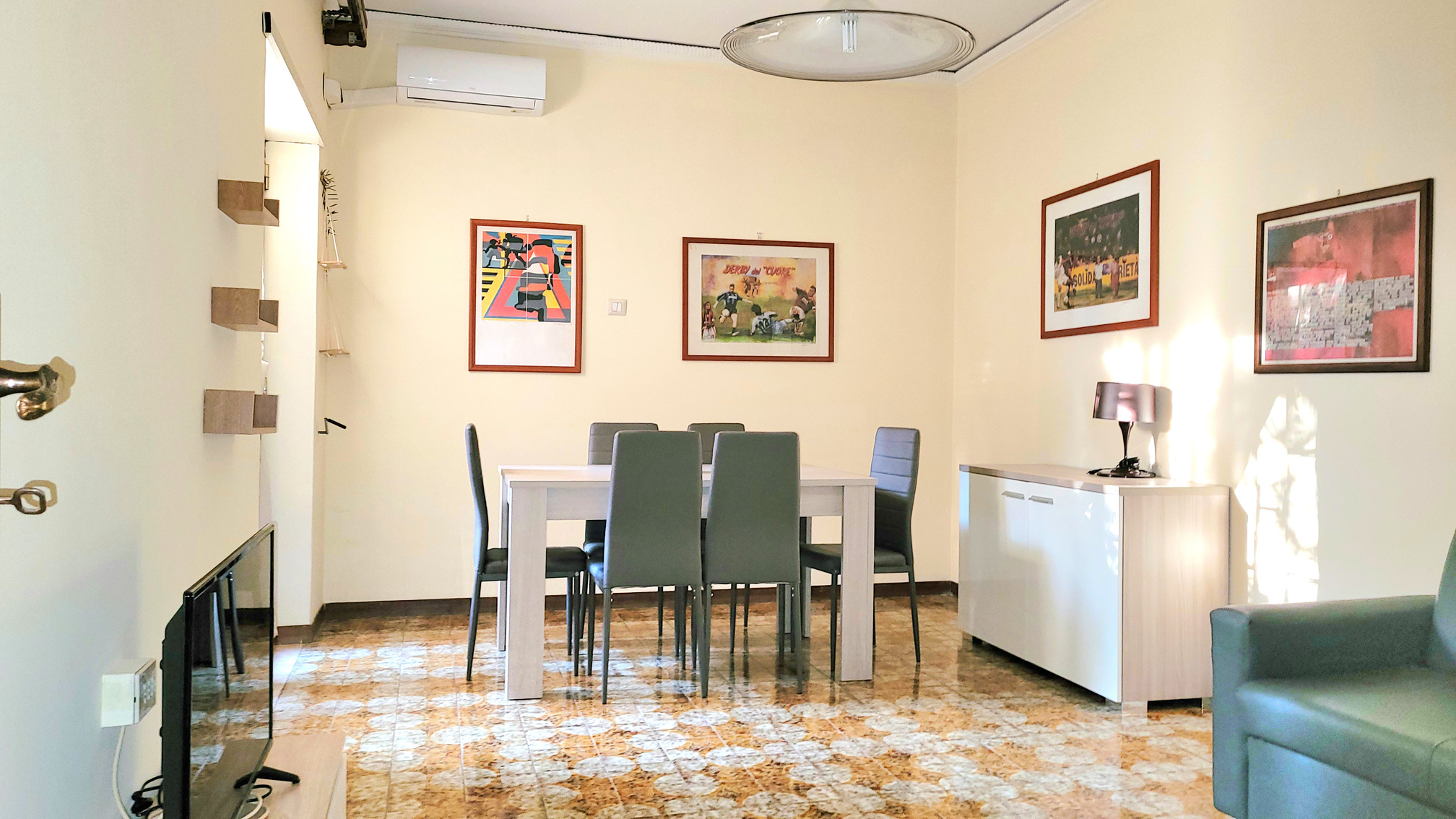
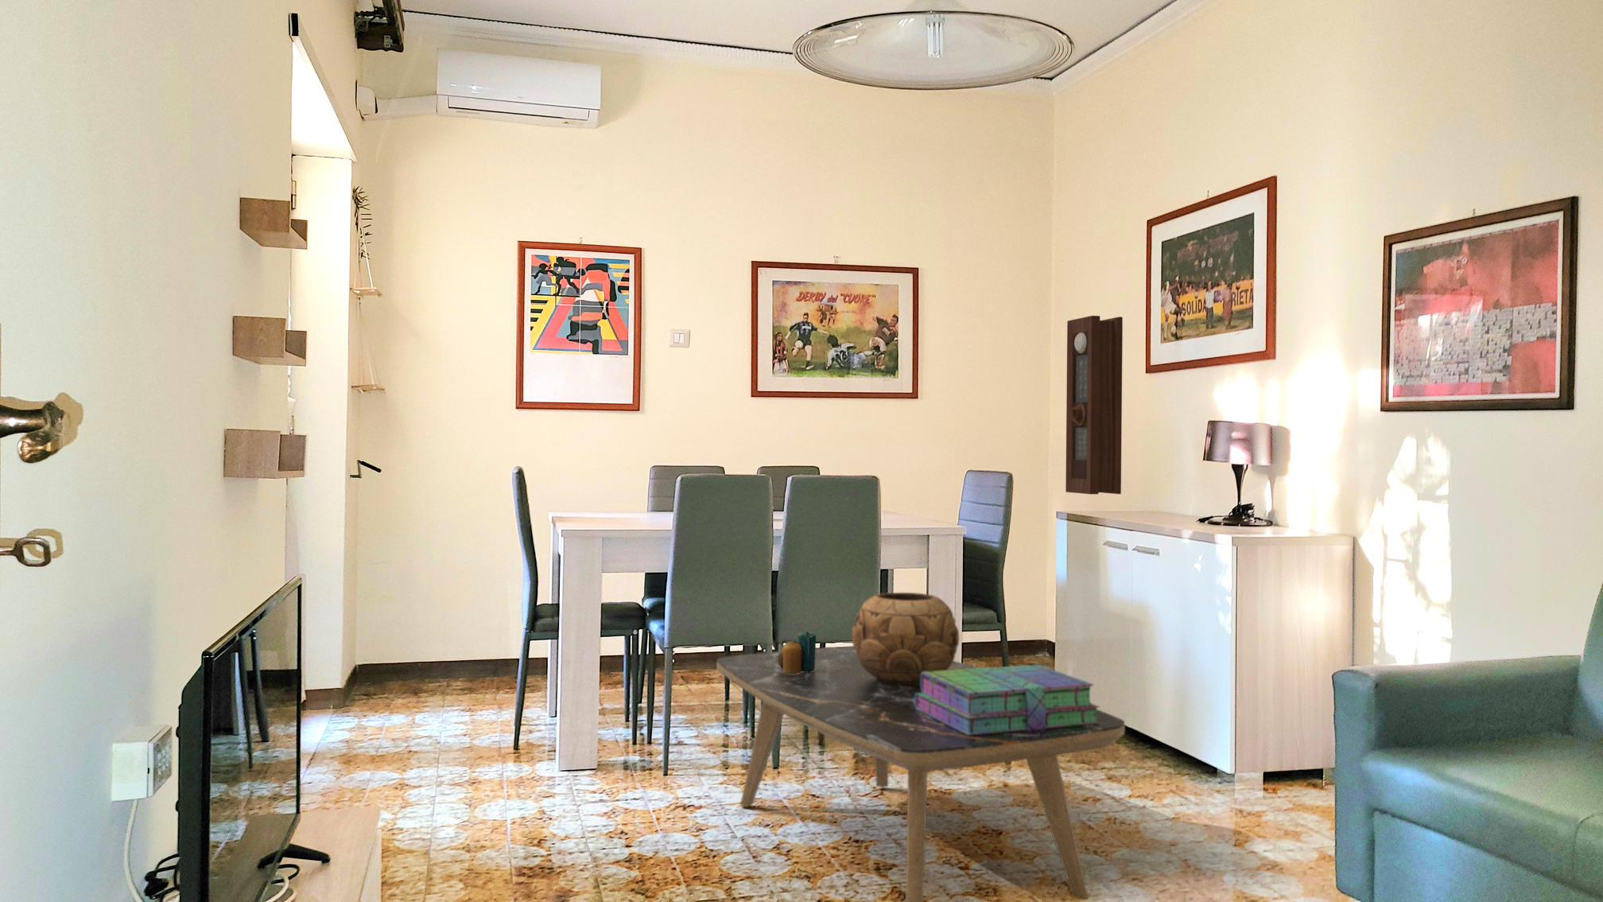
+ coffee table [716,645,1125,902]
+ pendulum clock [1065,315,1123,495]
+ stack of books [915,664,1101,736]
+ candle [777,631,817,674]
+ decorative bowl [851,591,960,685]
